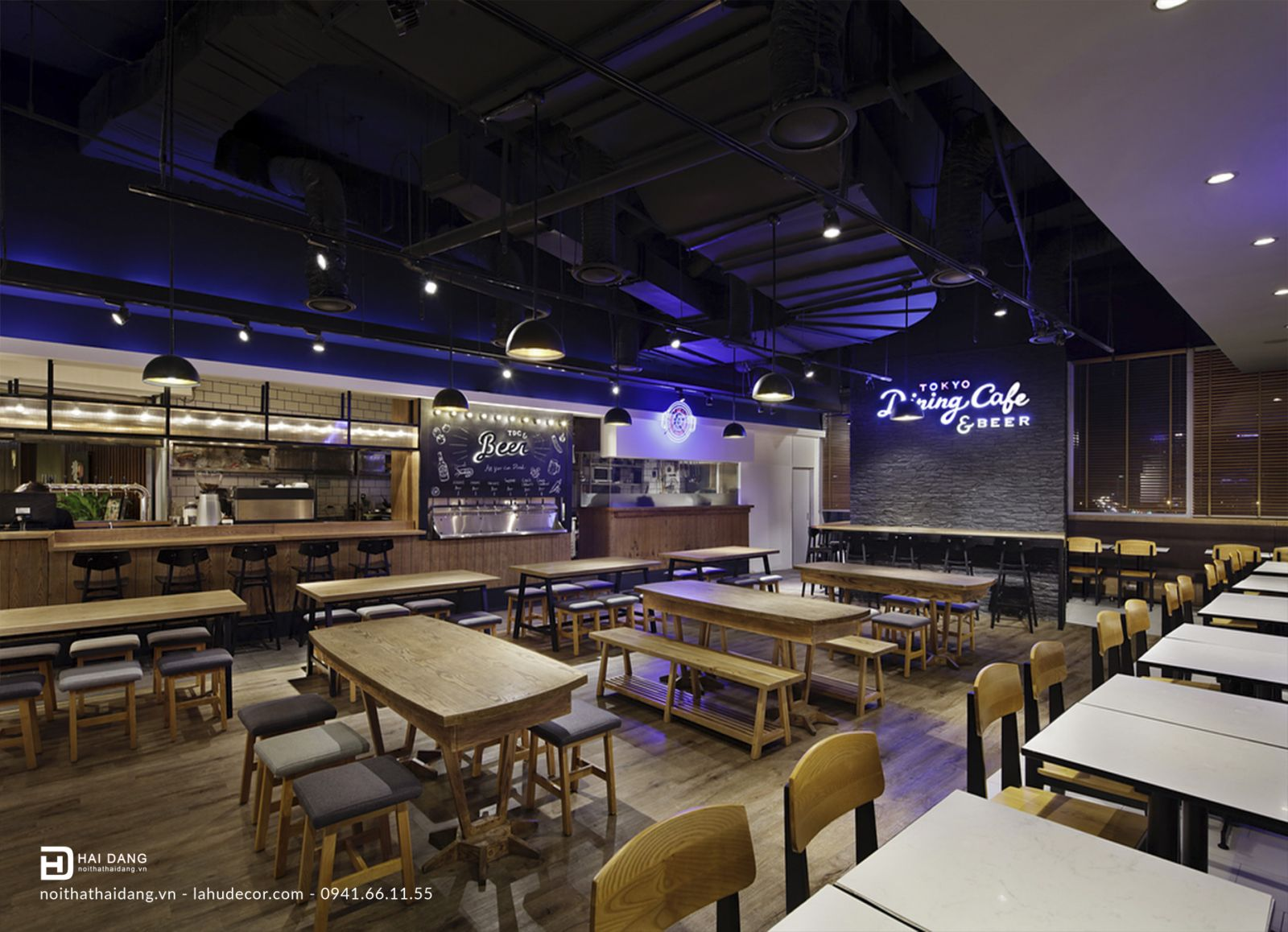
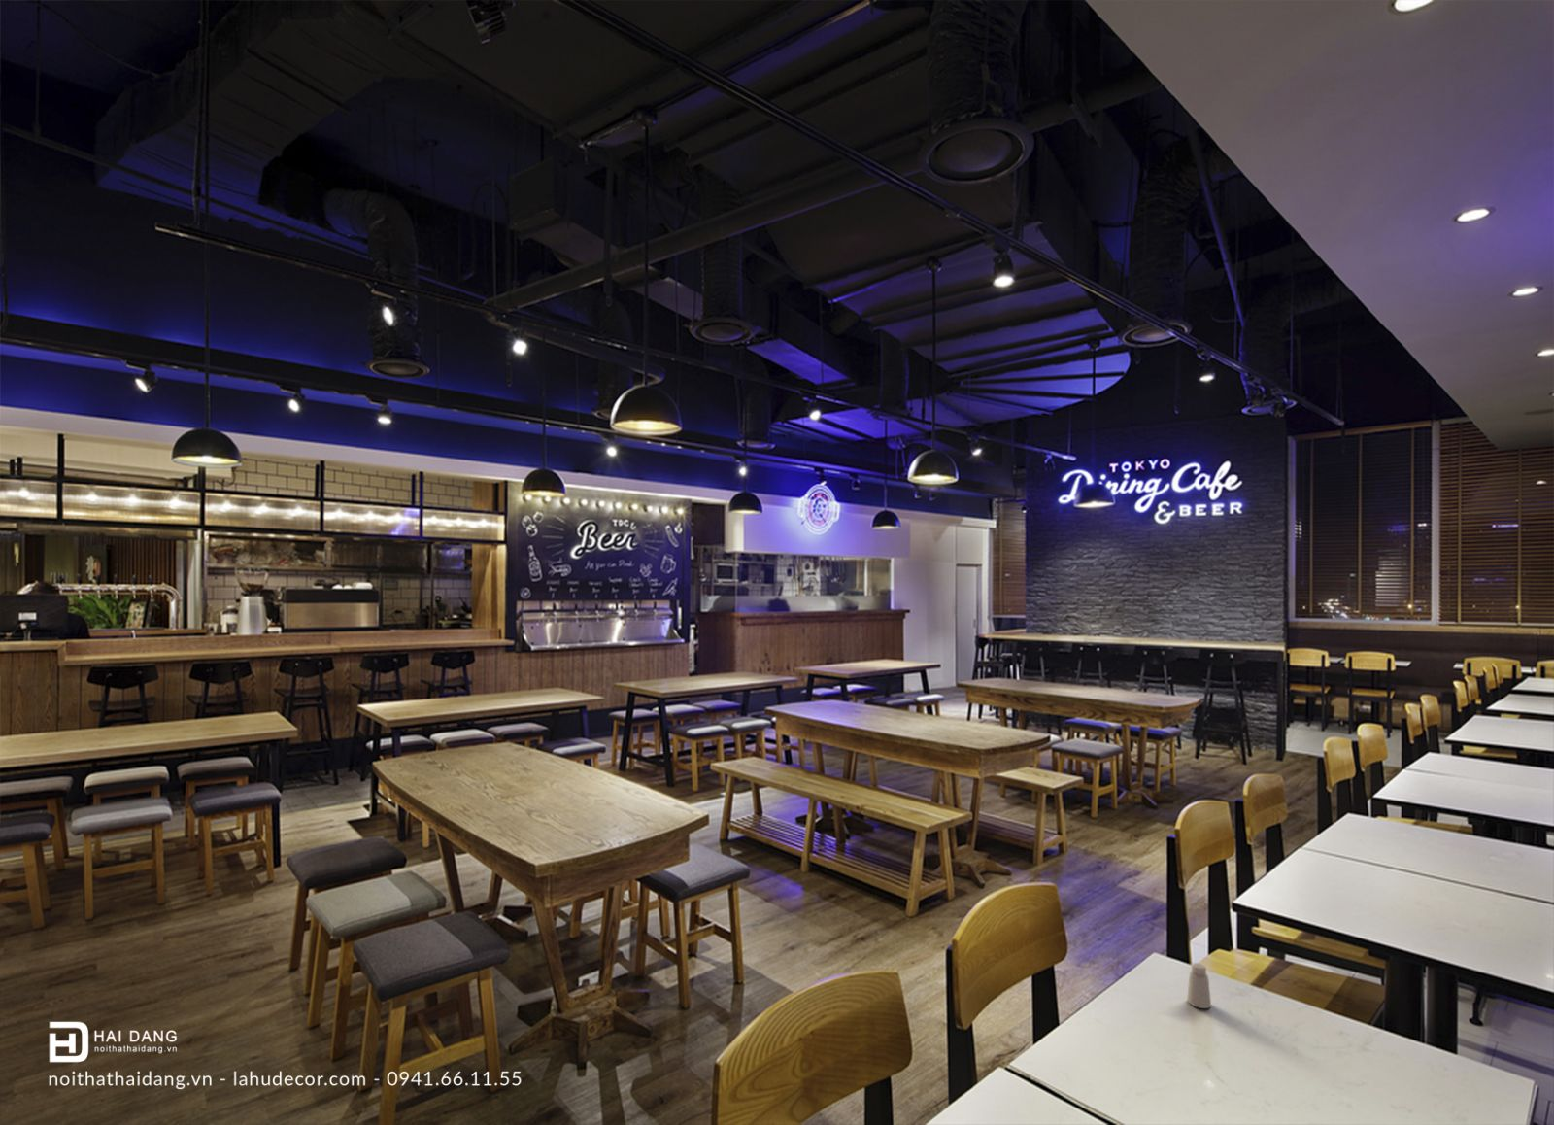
+ saltshaker [1186,962,1213,1009]
